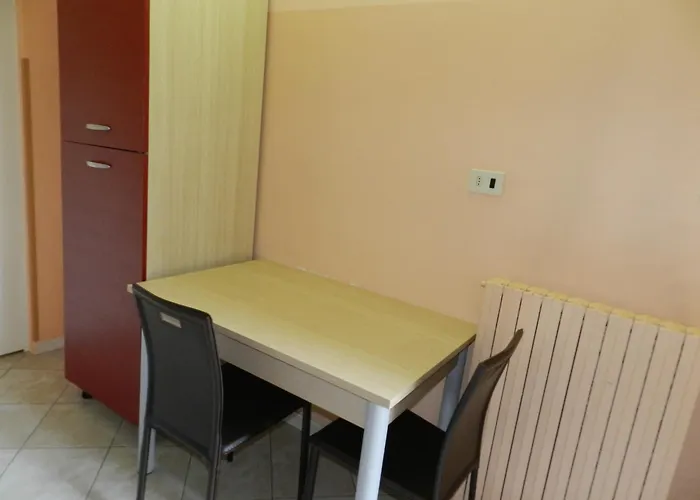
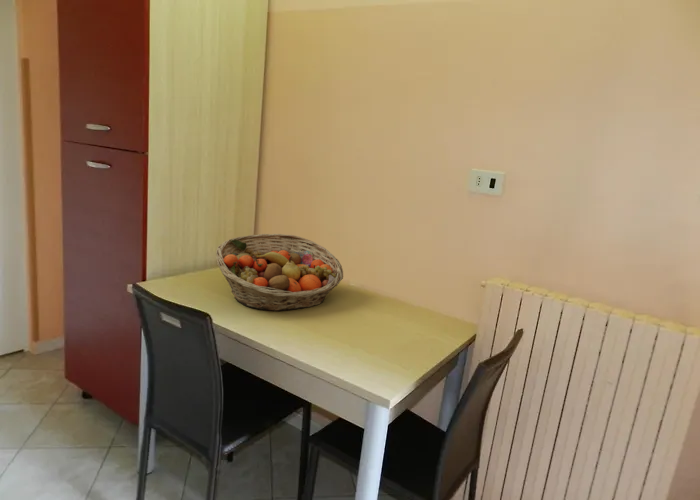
+ fruit basket [215,233,344,312]
